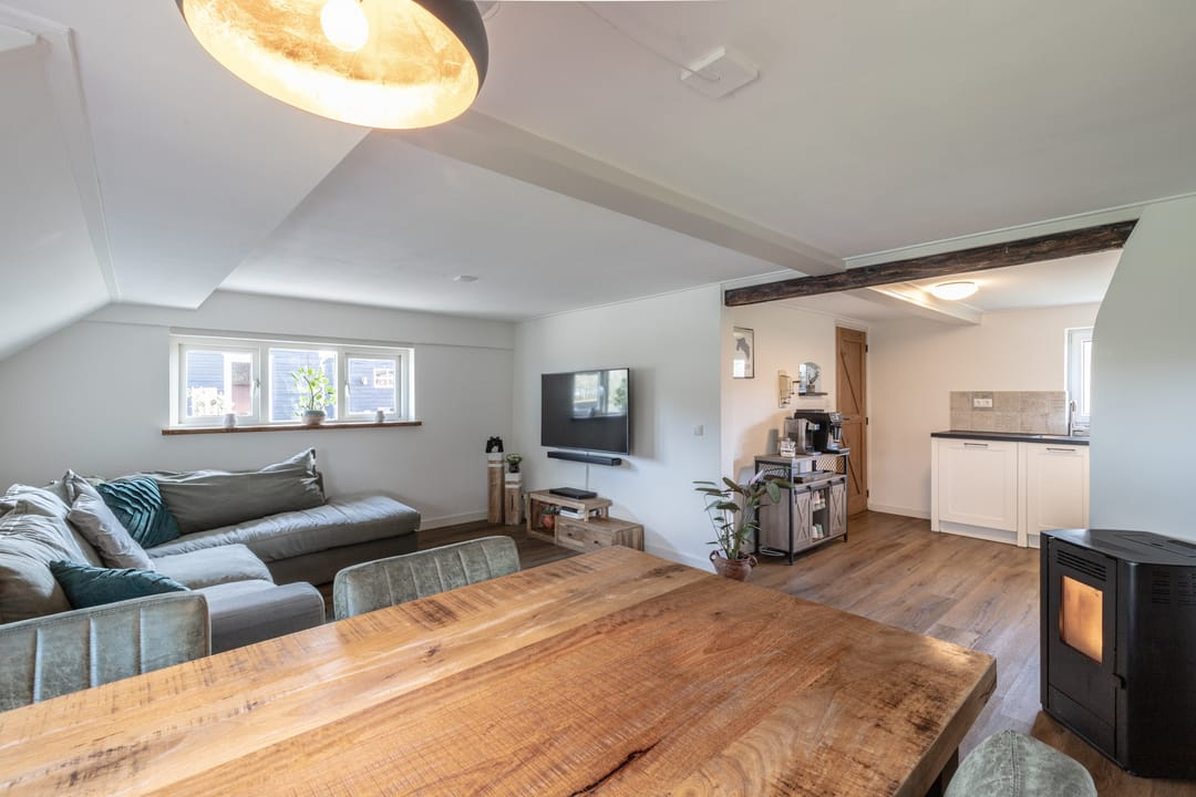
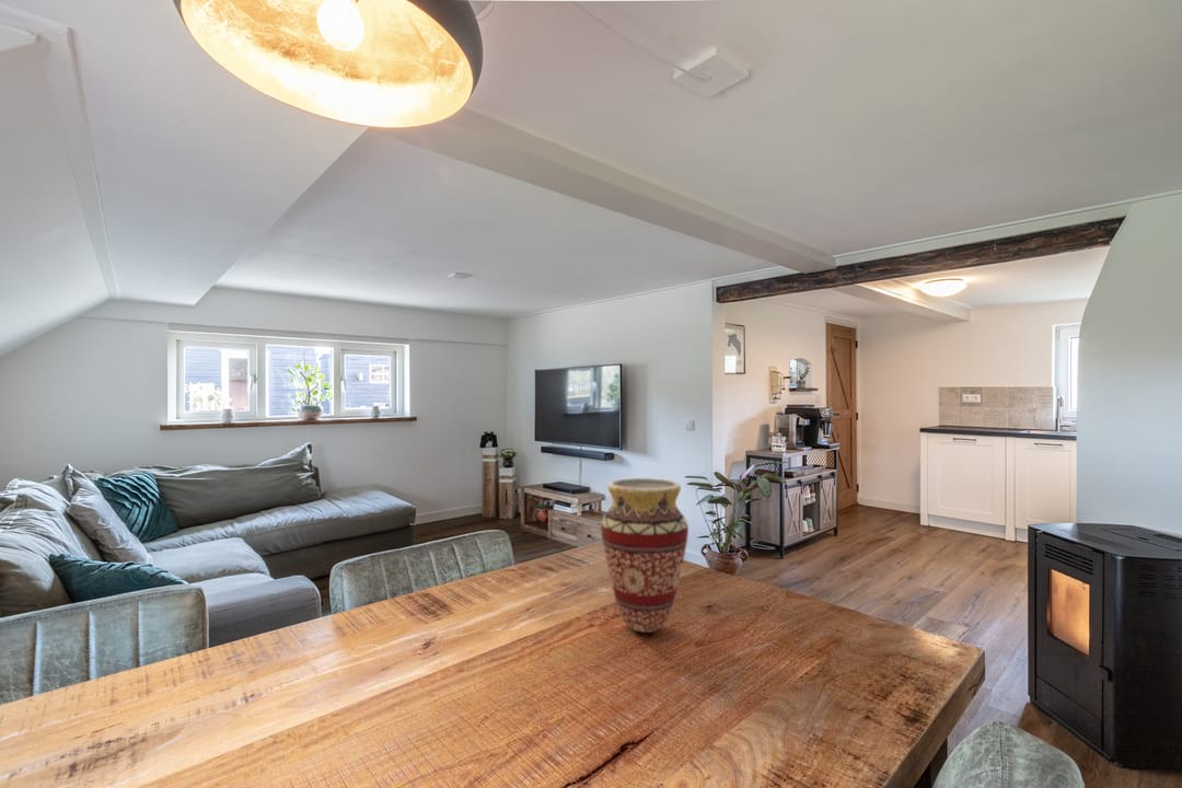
+ vase [600,477,690,634]
